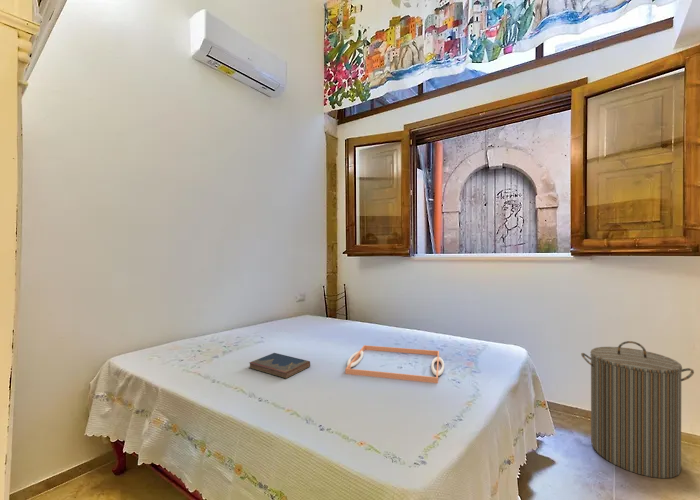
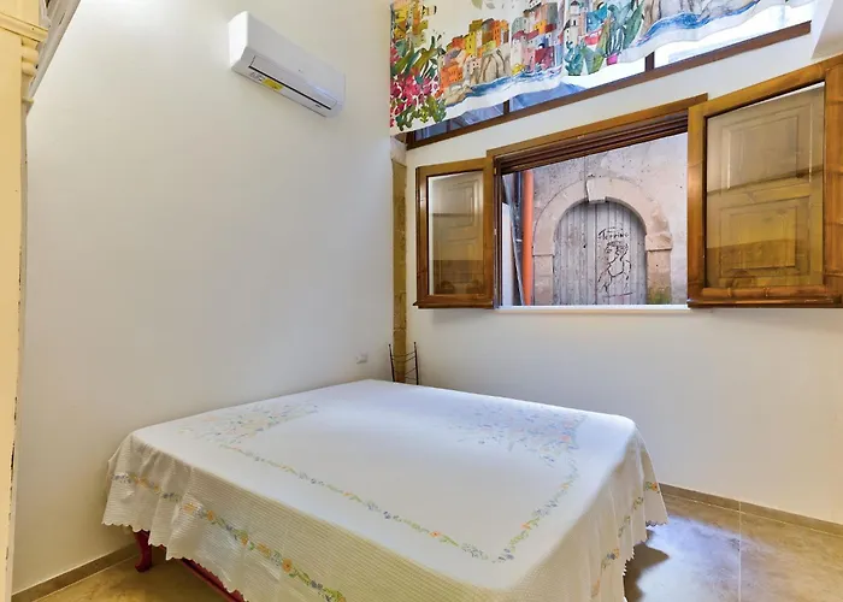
- laundry hamper [580,340,695,479]
- serving tray [345,344,445,384]
- hardcover book [248,352,311,380]
